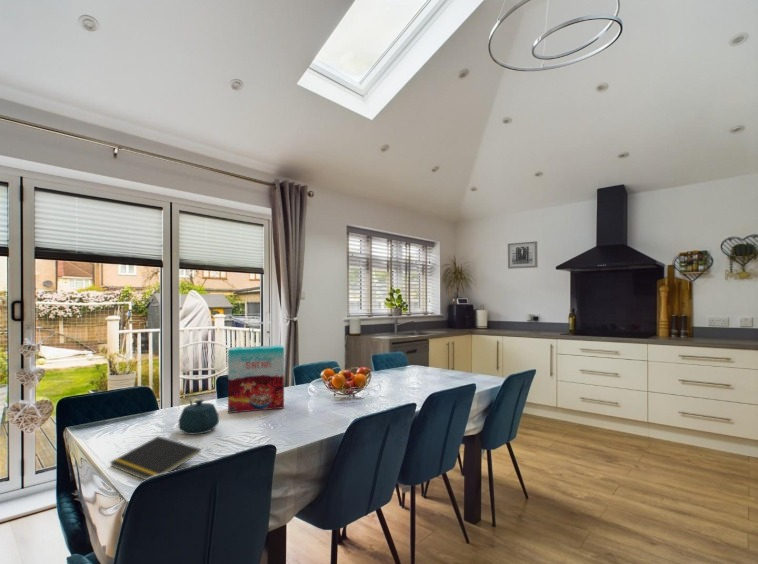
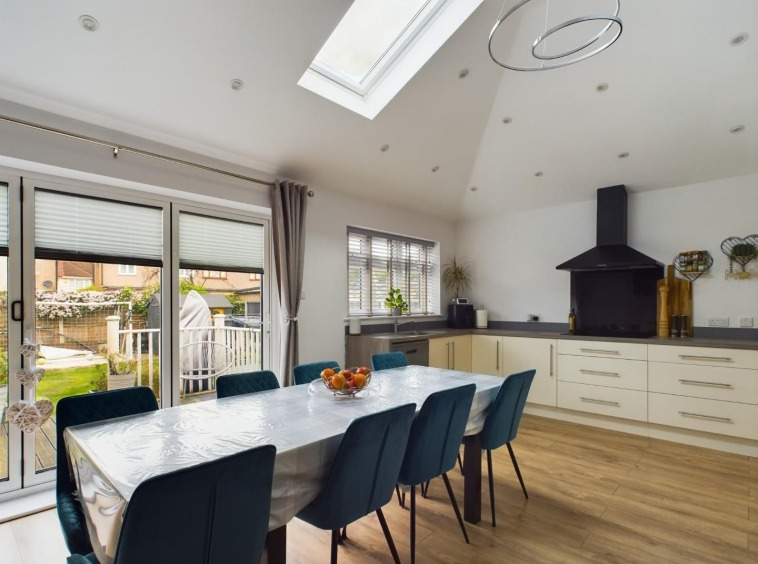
- teapot [178,399,220,435]
- cereal box [227,344,285,414]
- notepad [108,435,202,481]
- wall art [507,240,539,270]
